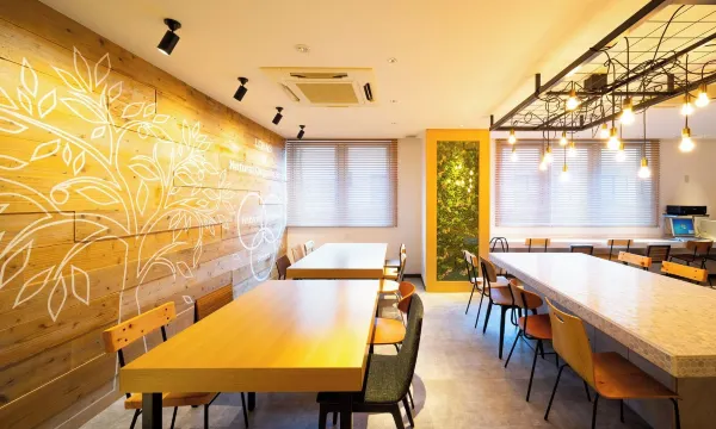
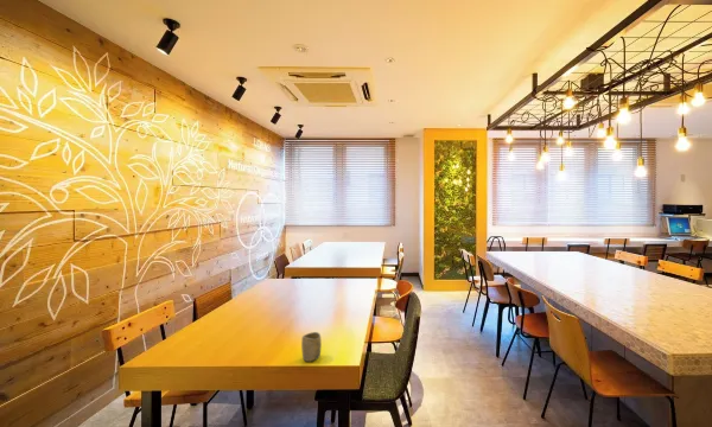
+ cup [300,331,323,363]
